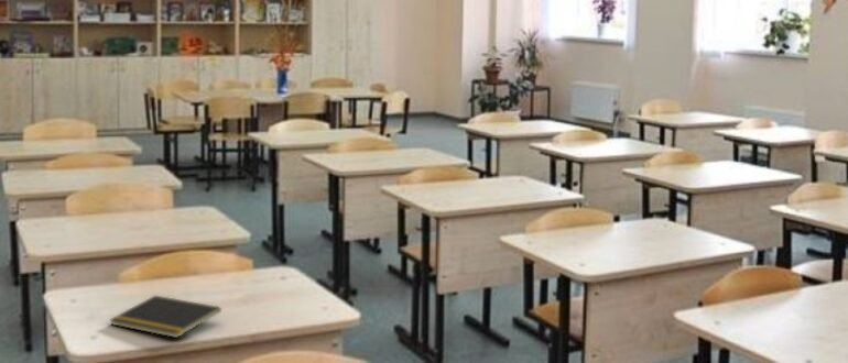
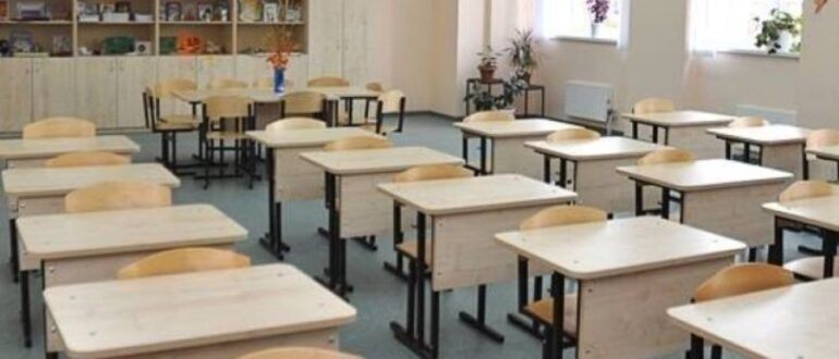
- notepad [109,295,222,339]
